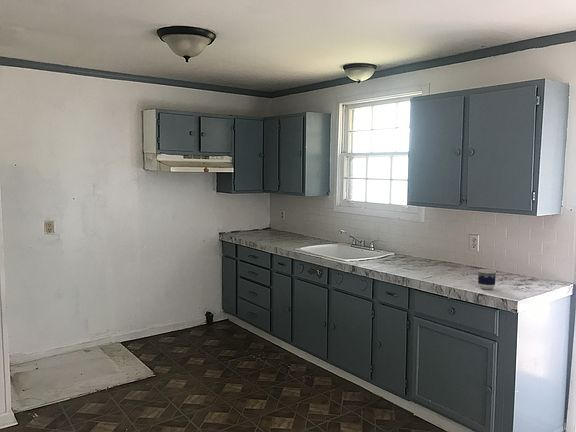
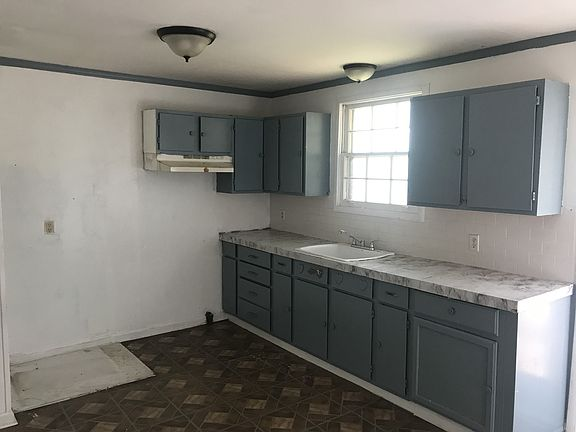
- cup [477,268,497,290]
